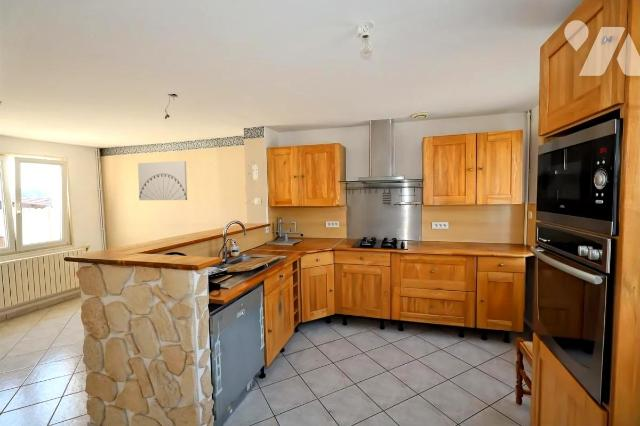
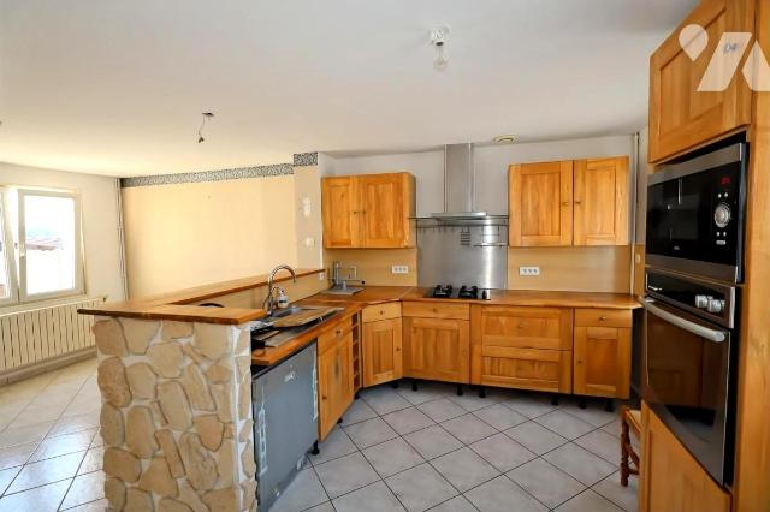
- wall art [137,160,188,201]
